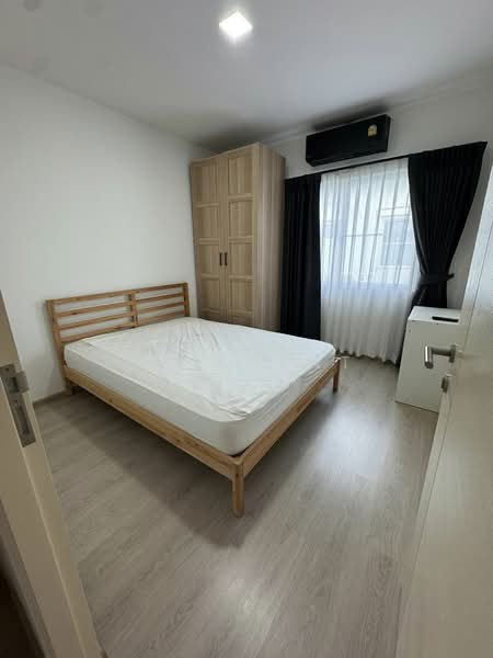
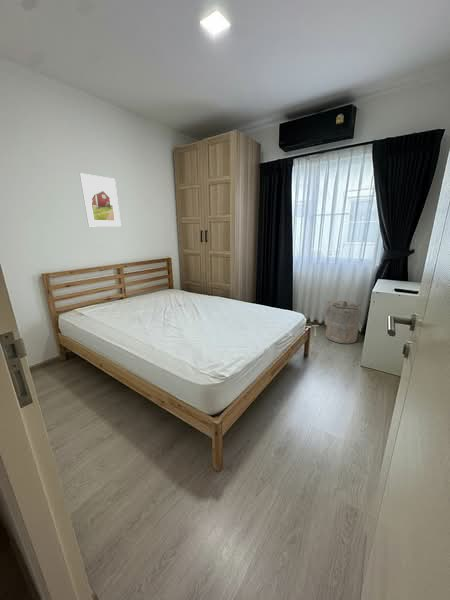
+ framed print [79,172,122,228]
+ laundry hamper [325,299,362,345]
